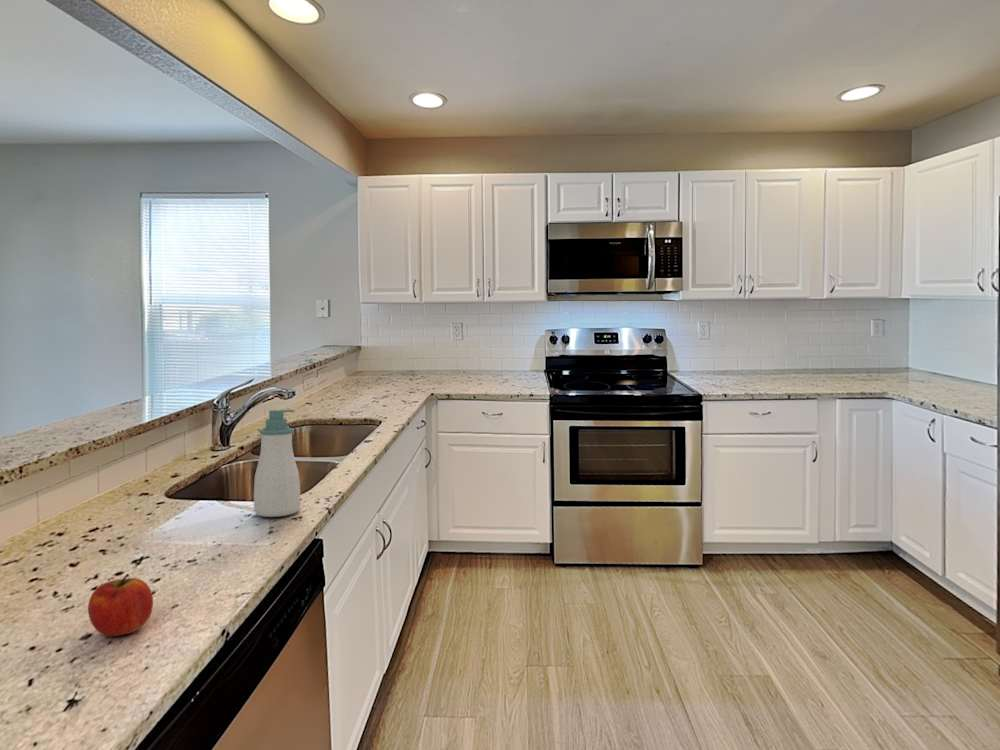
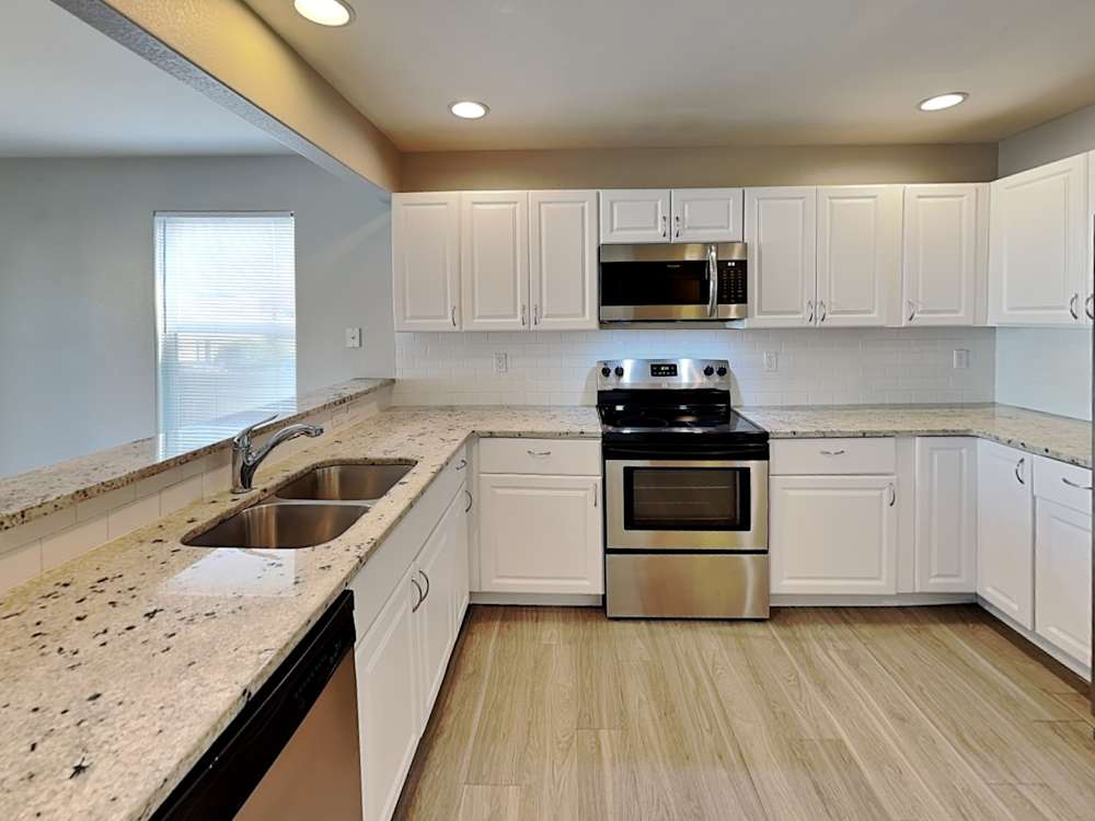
- fruit [87,573,154,637]
- soap bottle [253,409,301,518]
